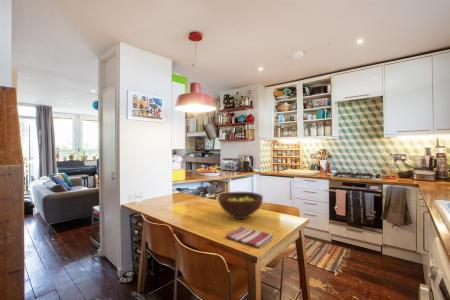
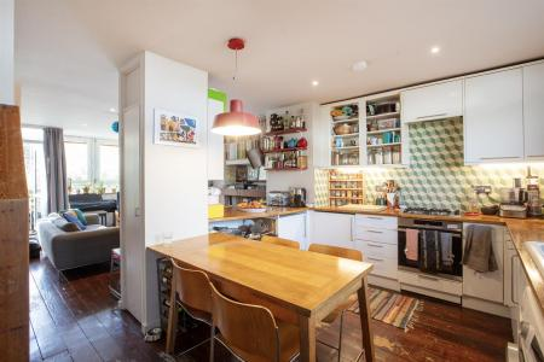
- dish towel [225,225,274,249]
- fruit bowl [217,191,264,220]
